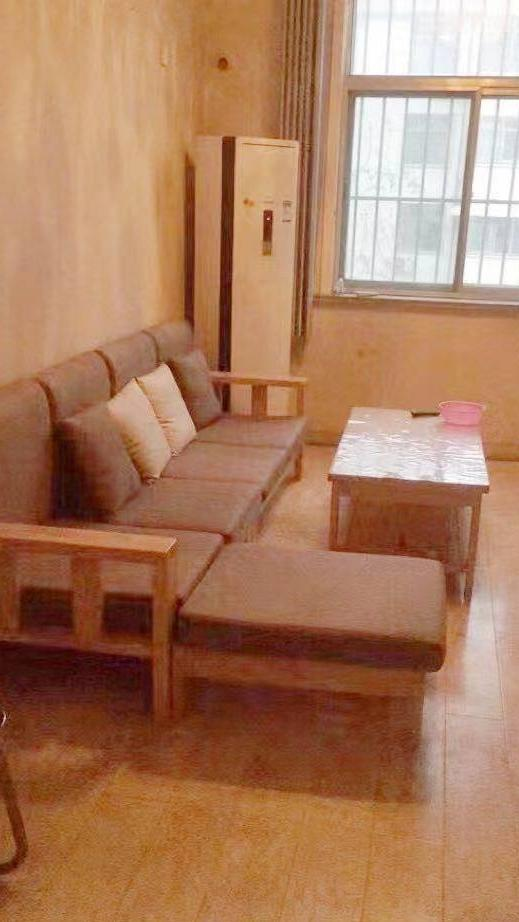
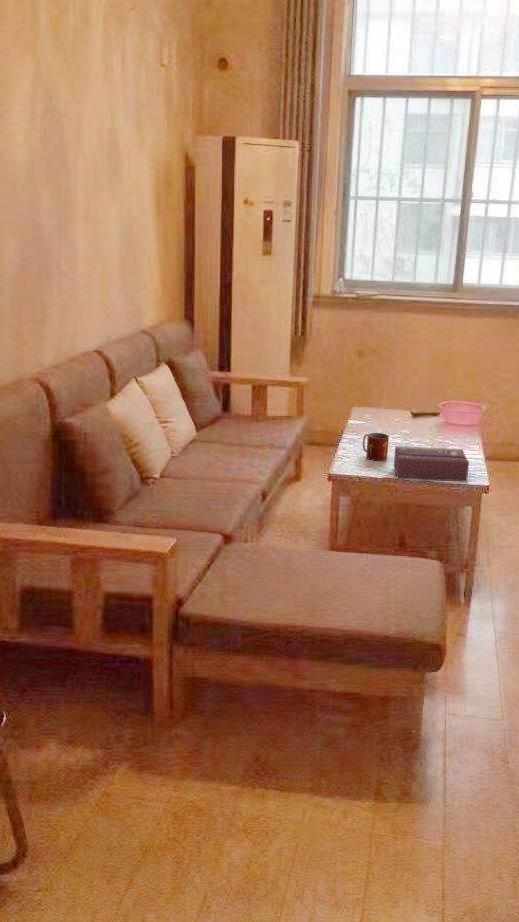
+ mug [362,432,390,462]
+ tissue box [393,445,470,482]
